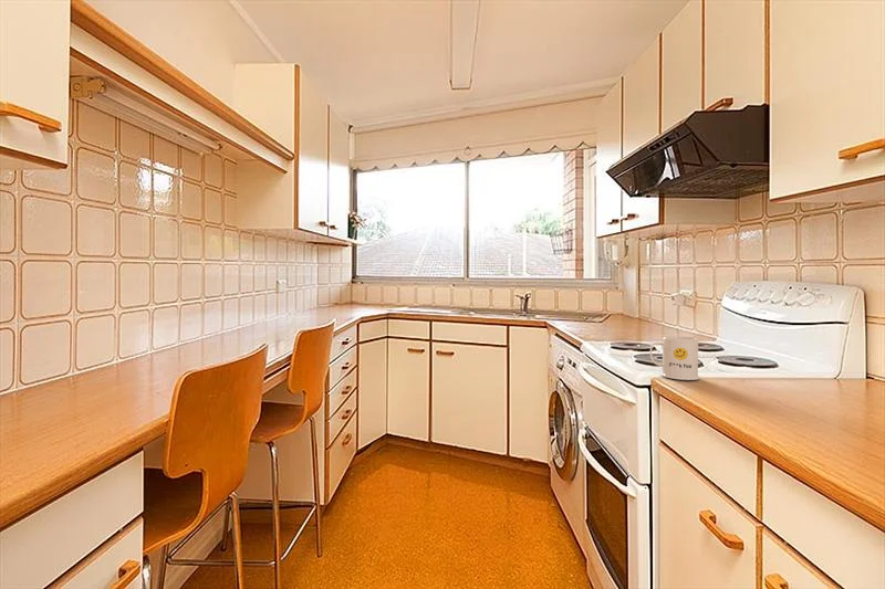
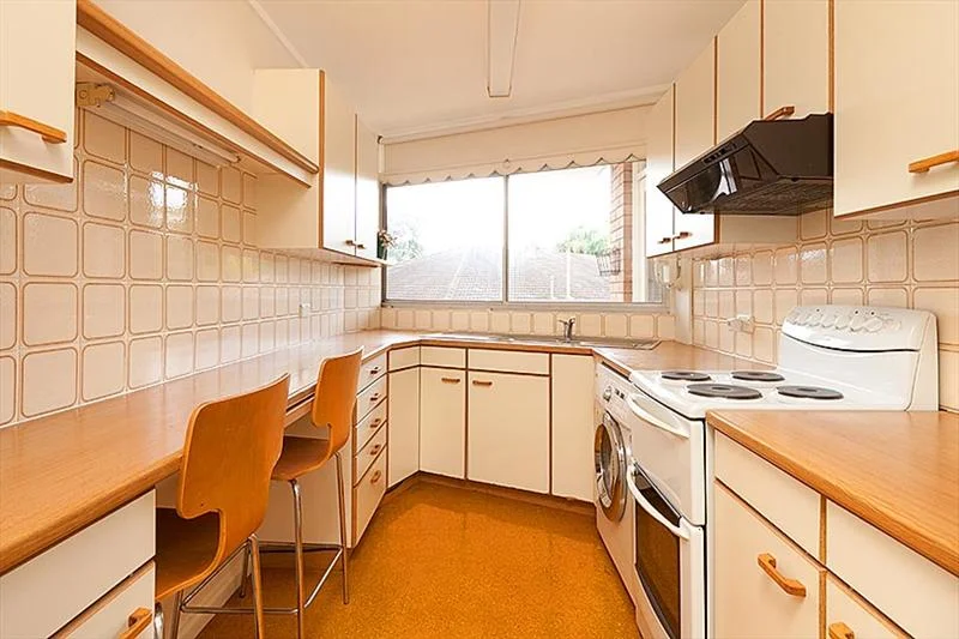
- mug [649,335,700,381]
